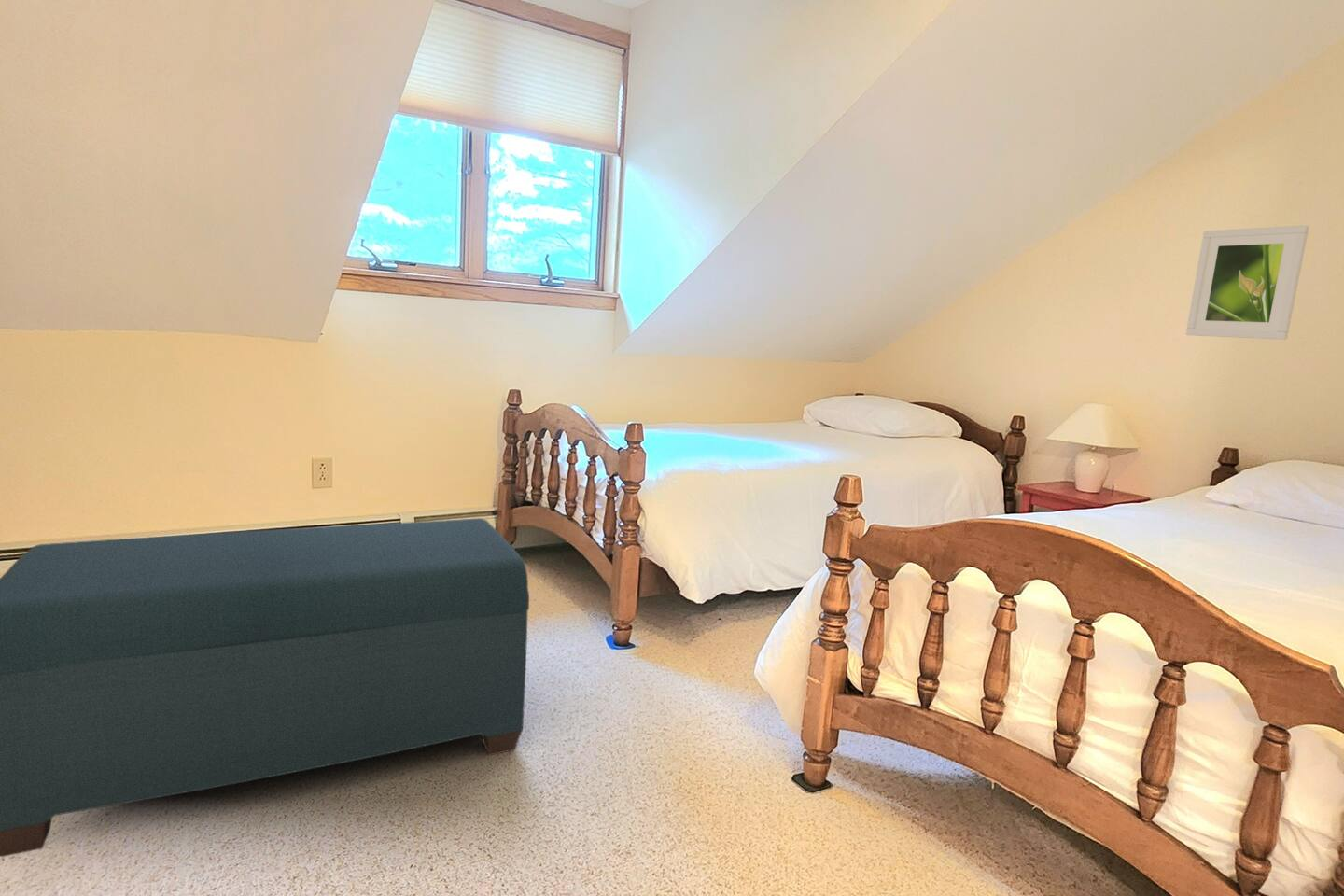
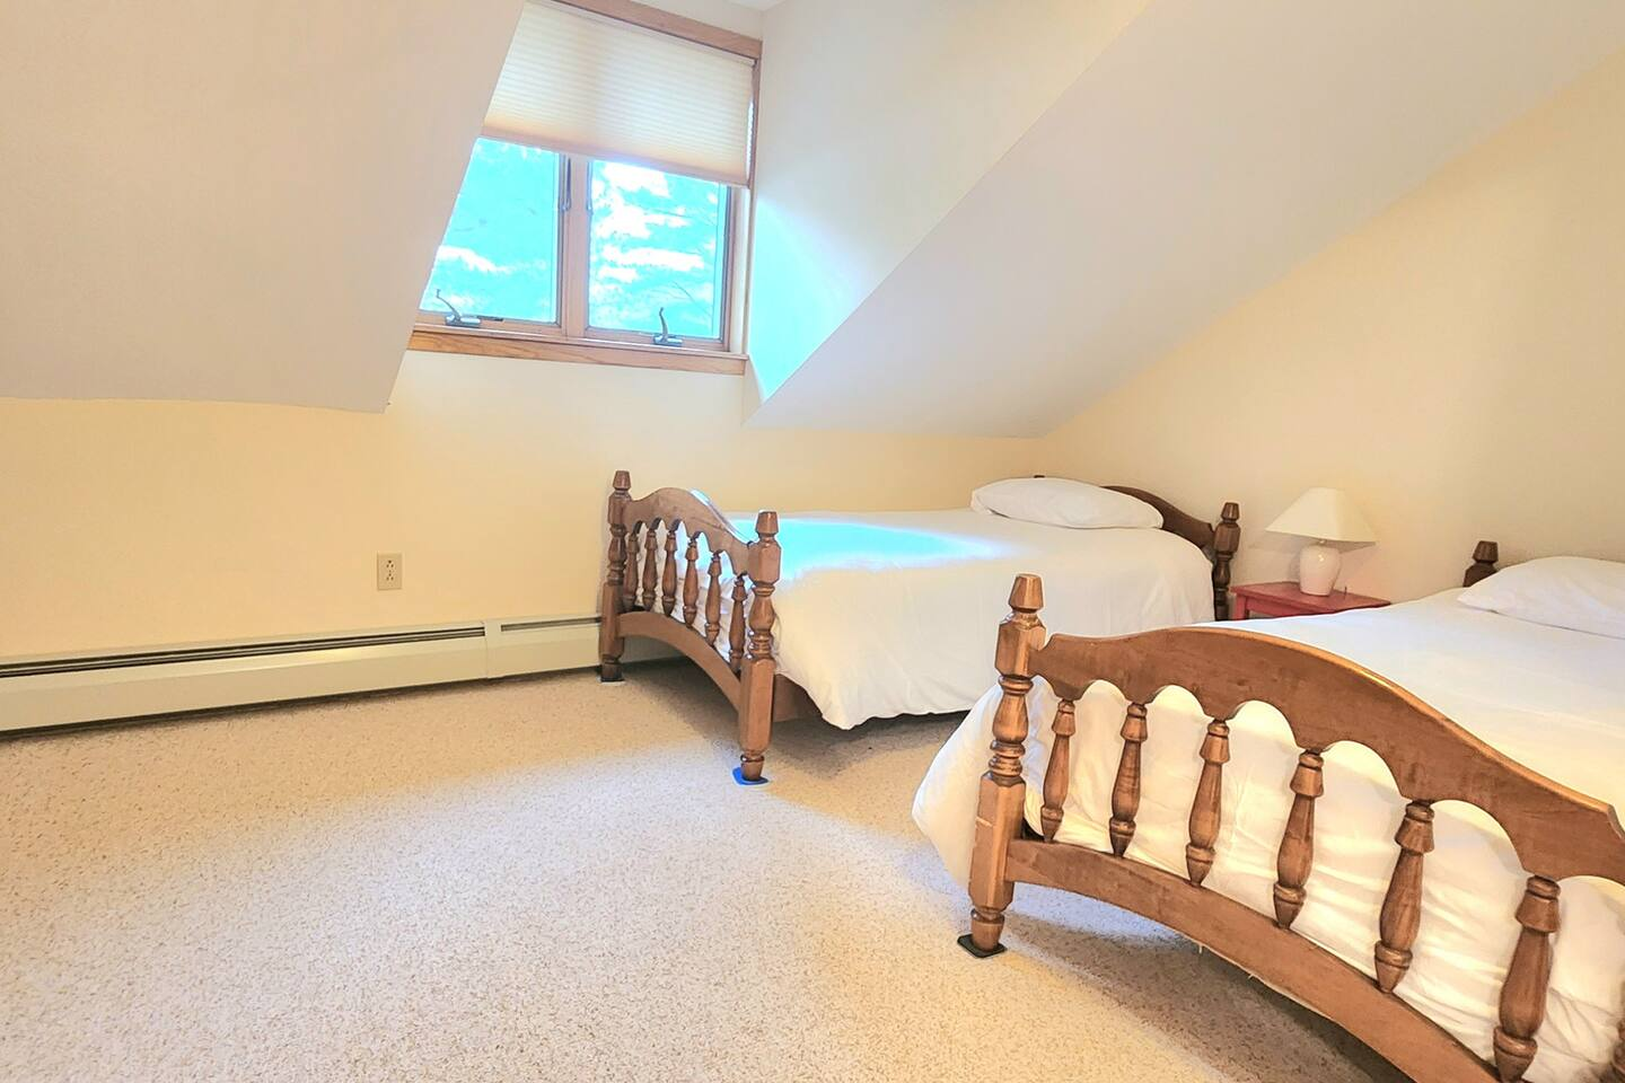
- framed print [1184,224,1309,341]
- bench [0,517,530,858]
